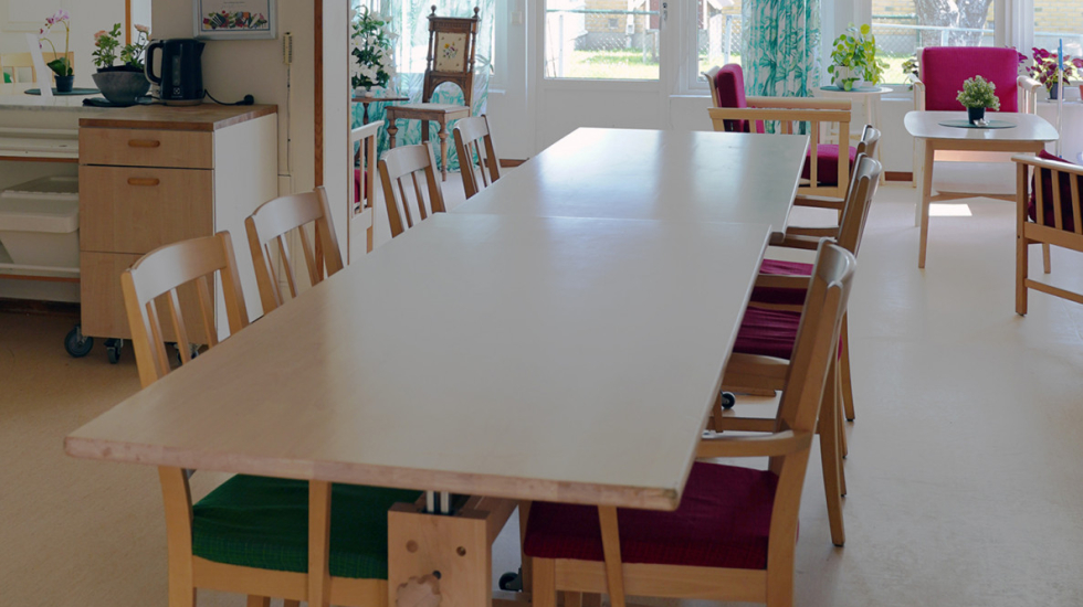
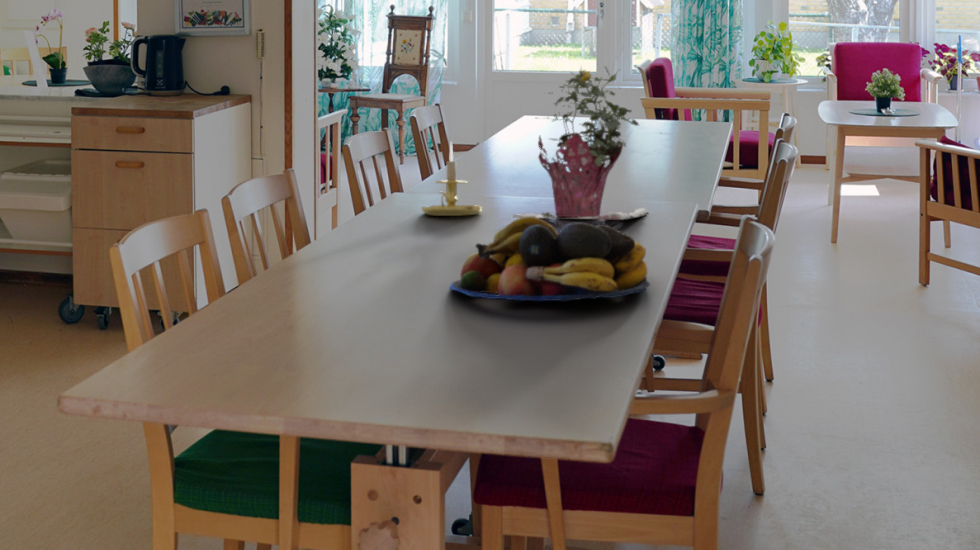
+ potted flower [512,65,649,221]
+ candle holder [420,140,483,217]
+ fruit bowl [448,217,651,302]
